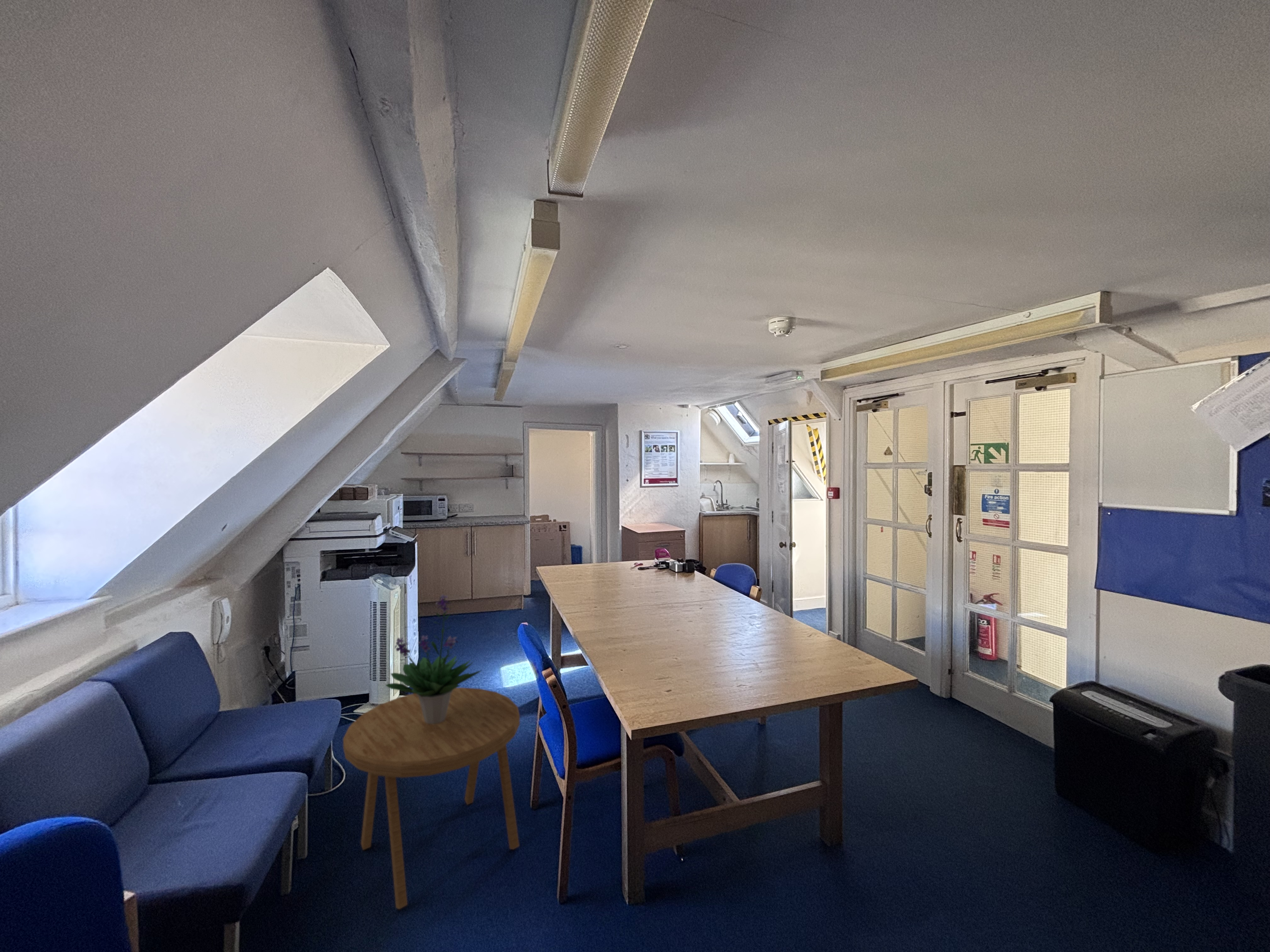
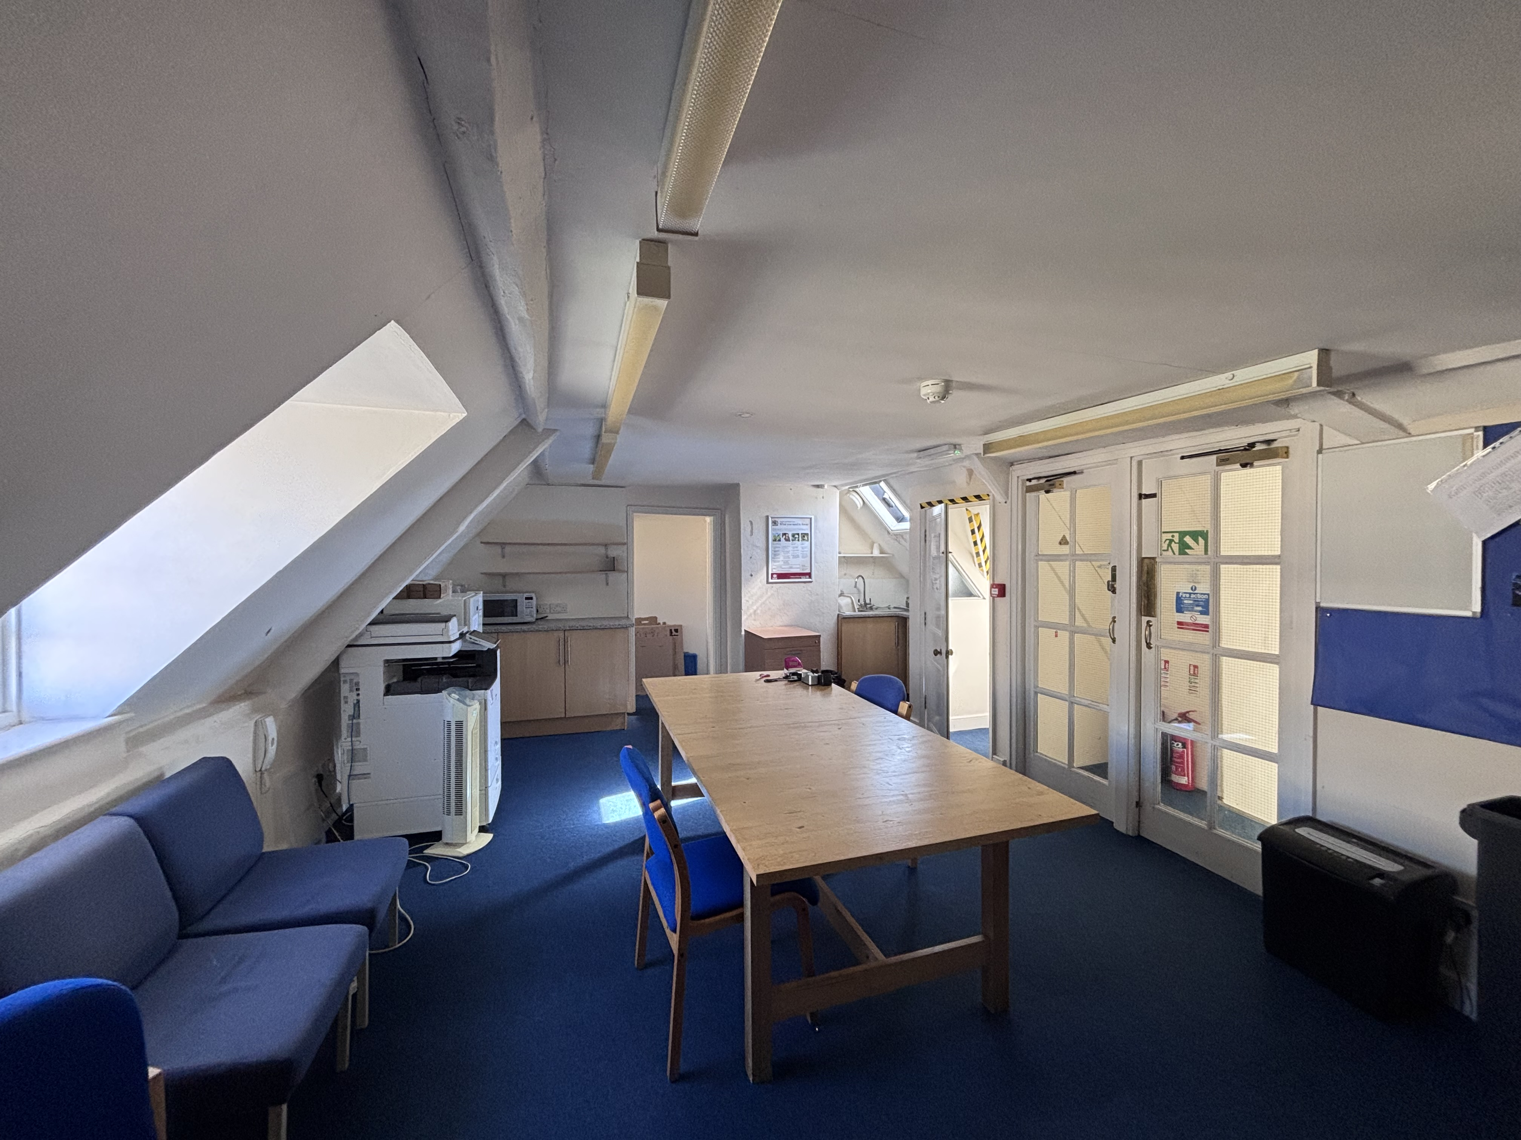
- potted plant [385,594,483,724]
- side table [343,687,520,910]
